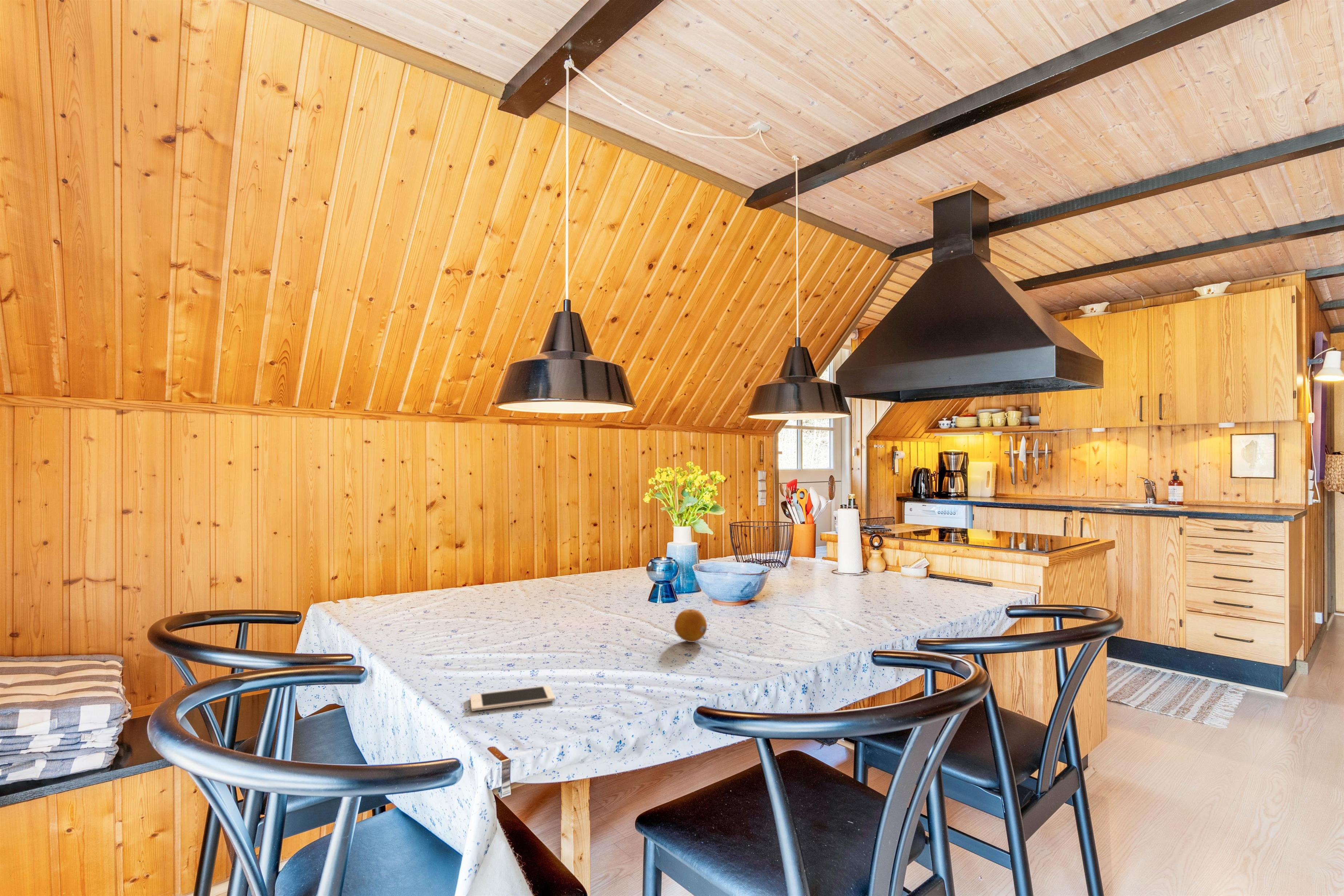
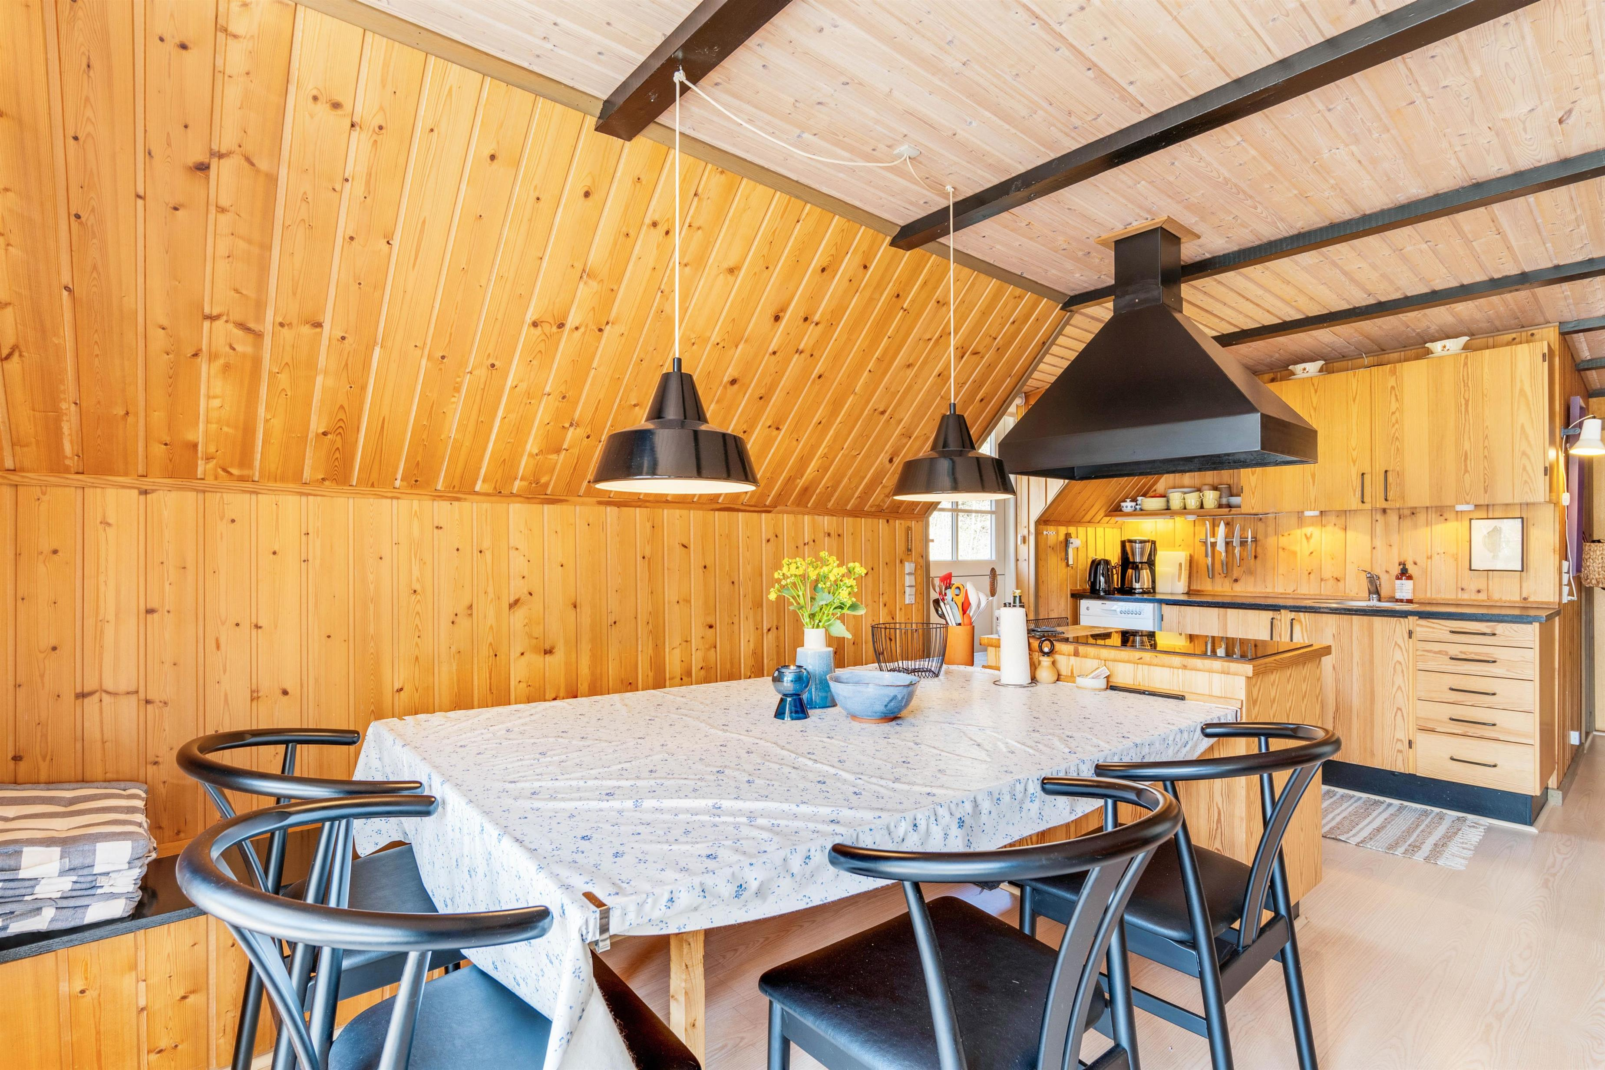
- fruit [674,609,707,643]
- cell phone [470,685,556,712]
